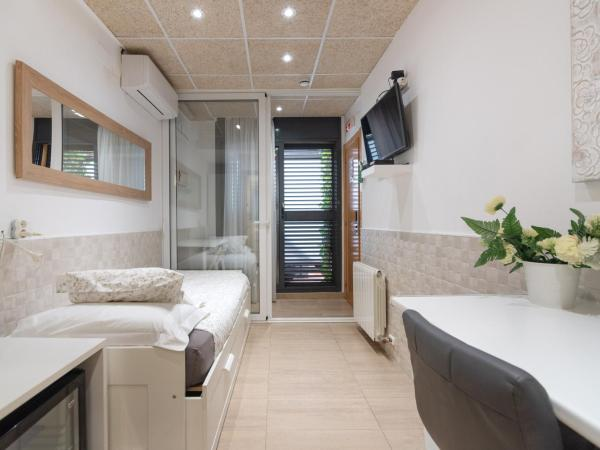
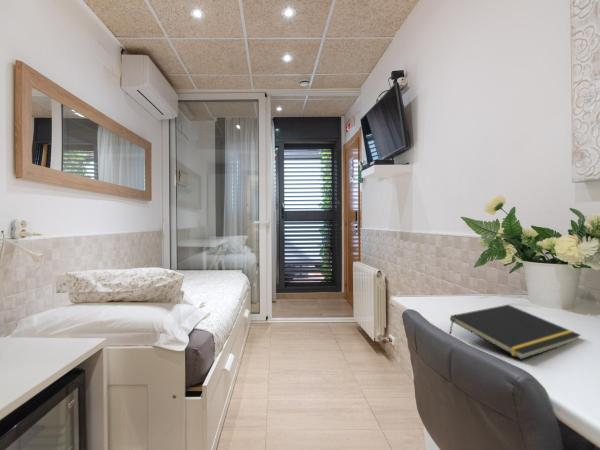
+ notepad [448,304,582,361]
